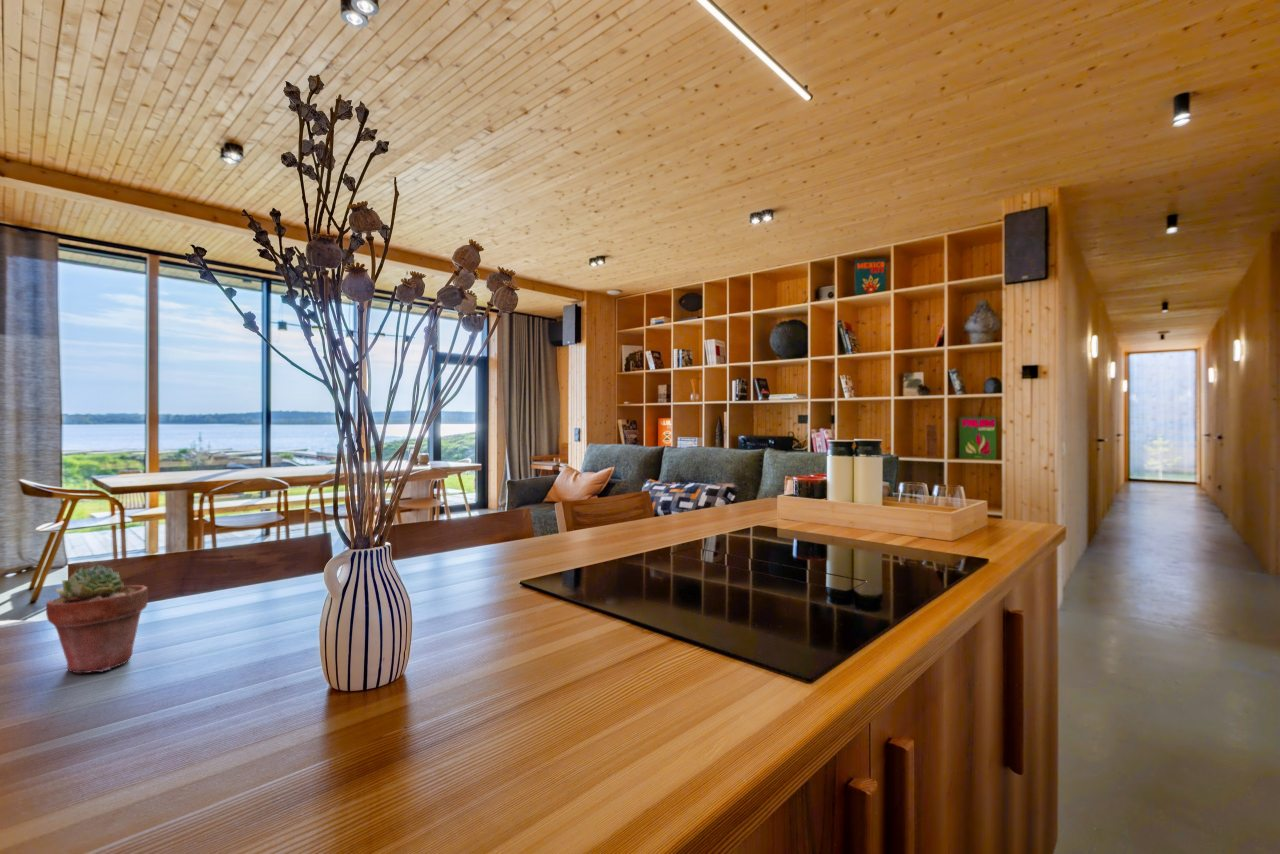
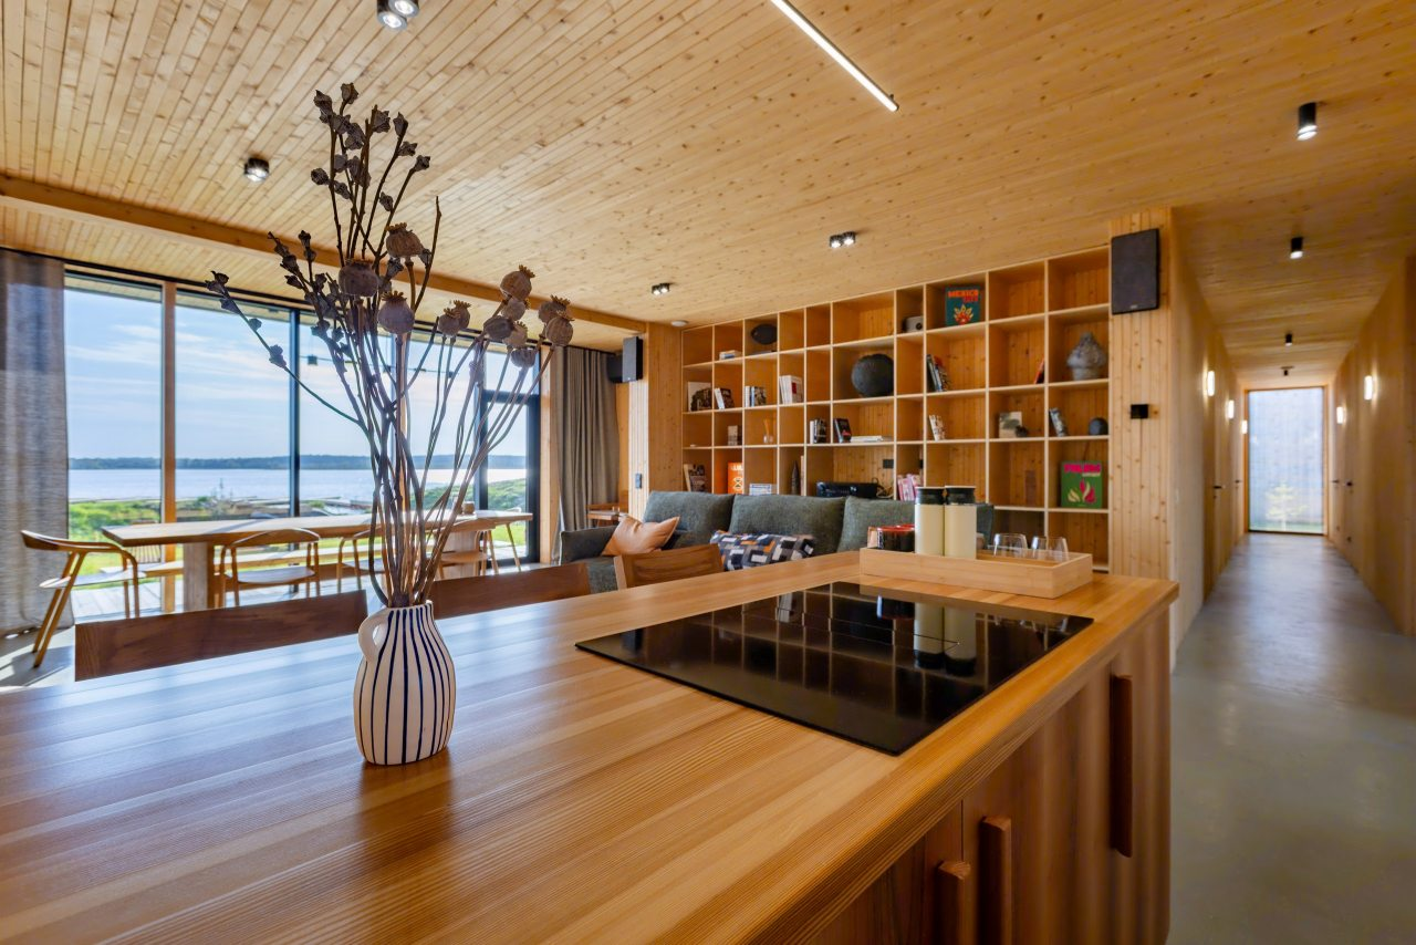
- potted succulent [45,564,149,674]
